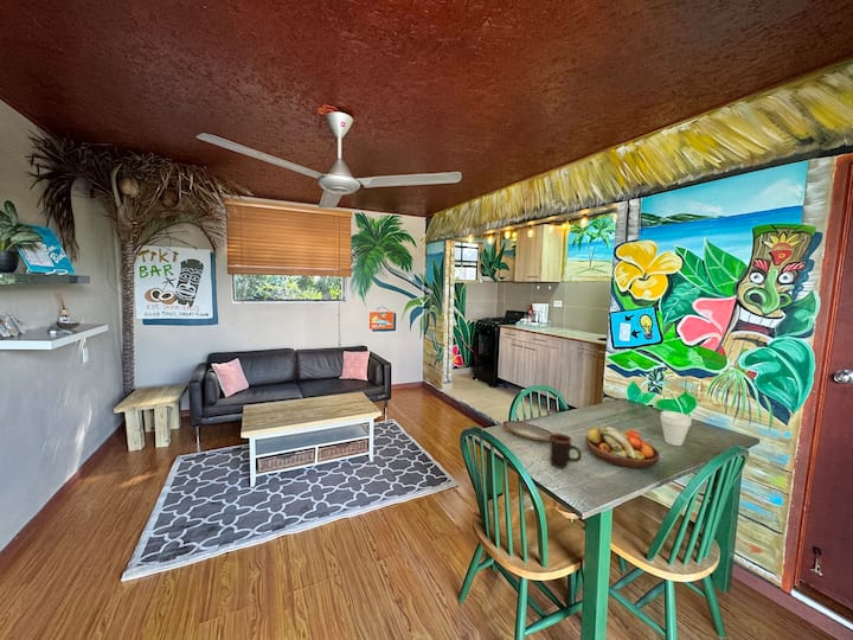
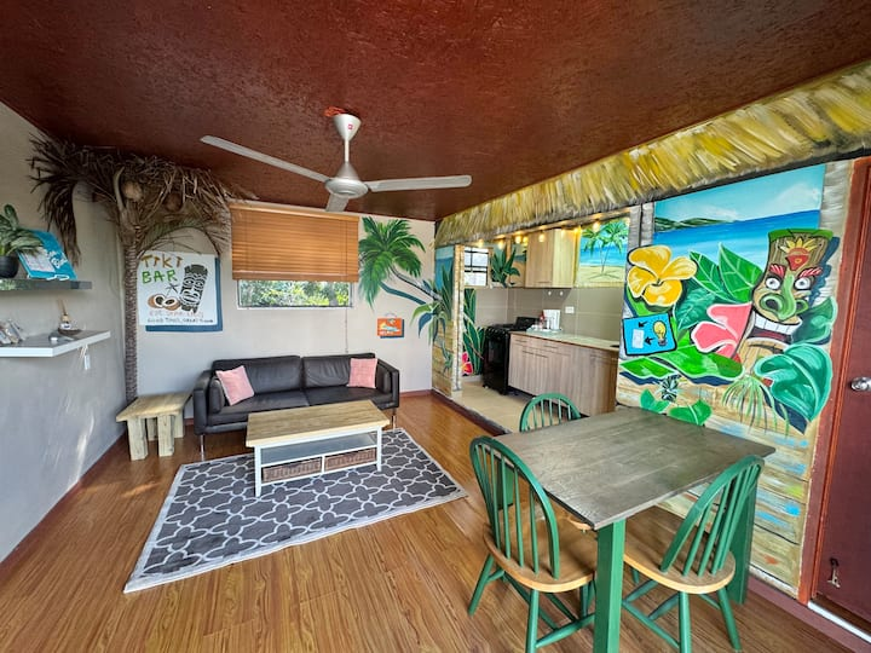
- fruit bowl [584,425,661,469]
- plate [501,420,553,442]
- mug [549,433,583,469]
- cup [659,410,693,447]
